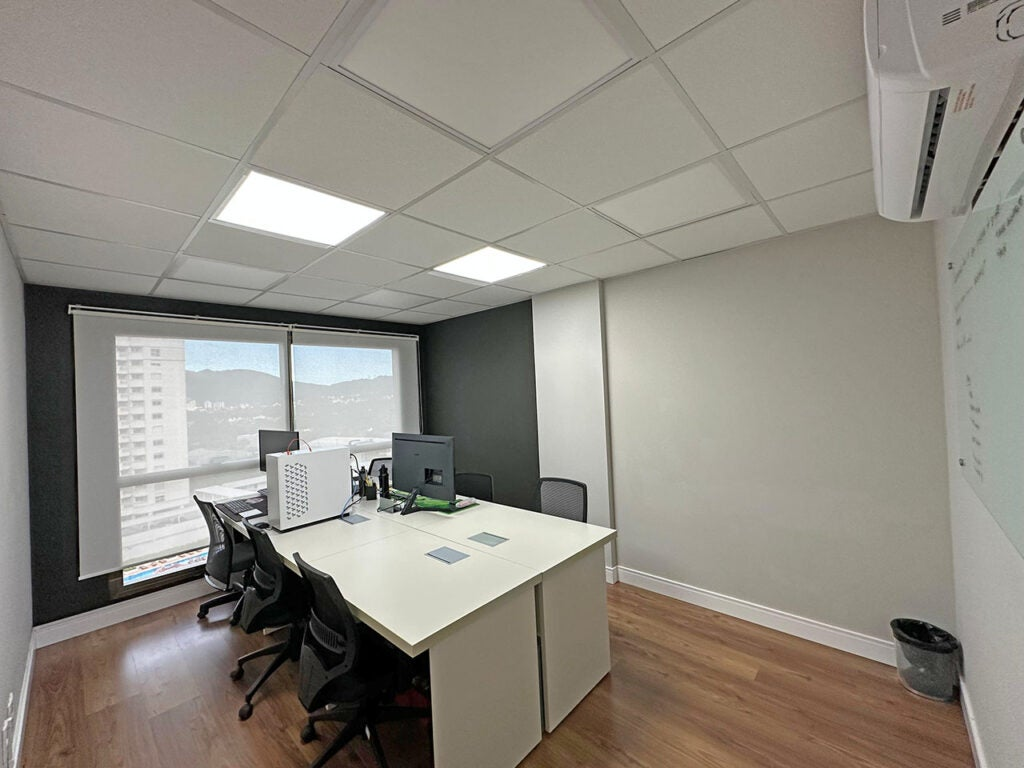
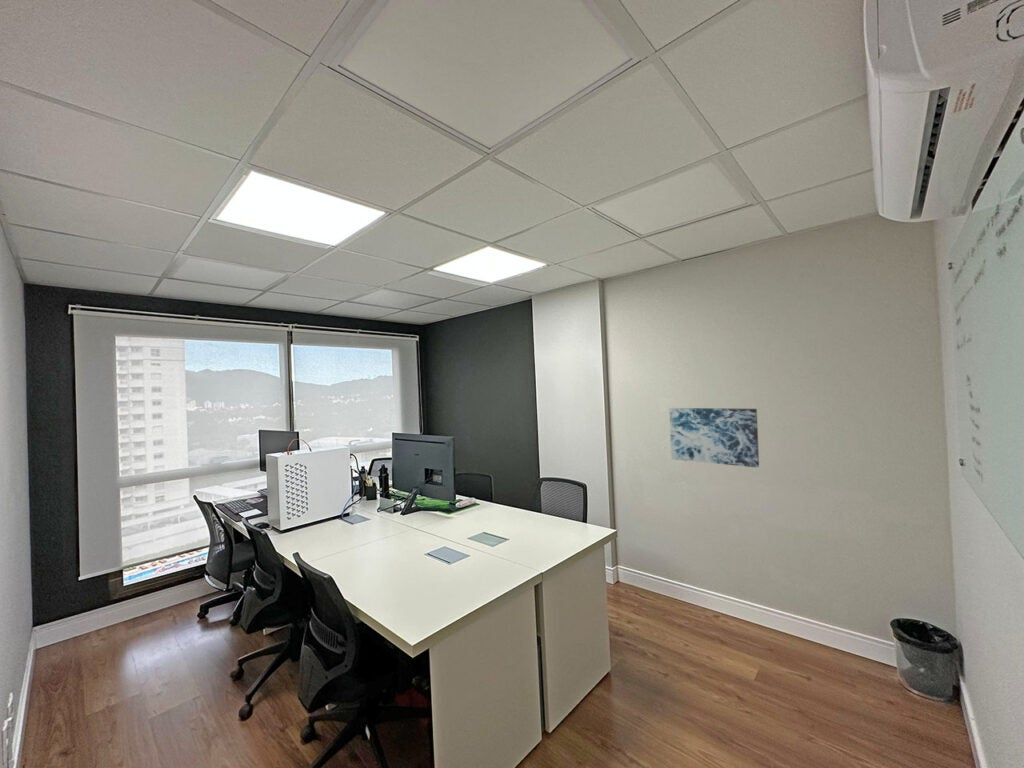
+ wall art [668,407,760,469]
